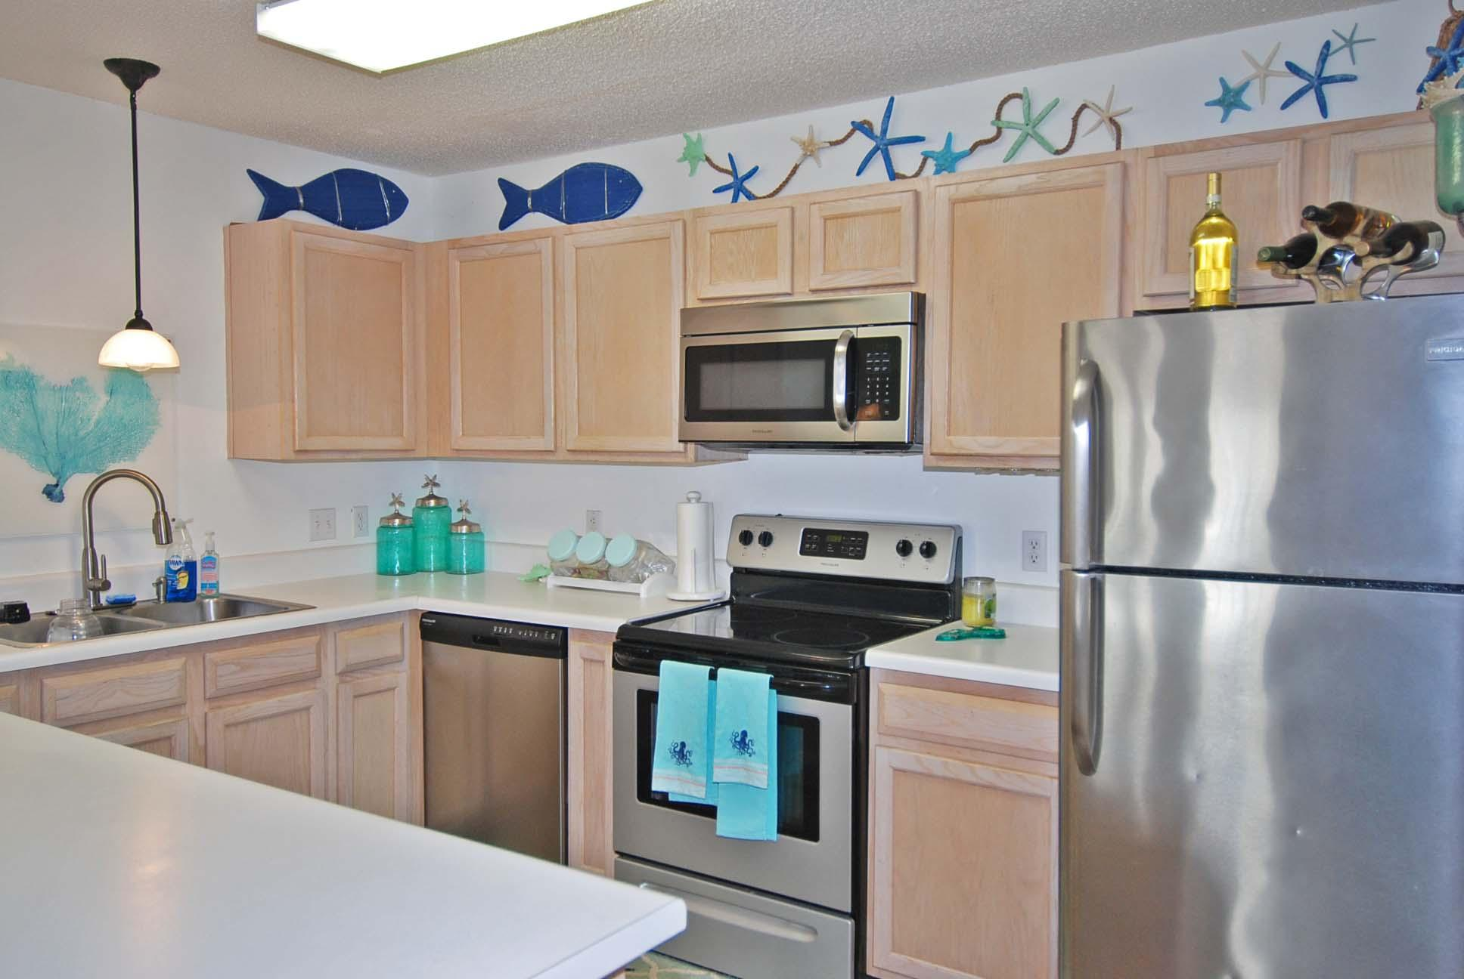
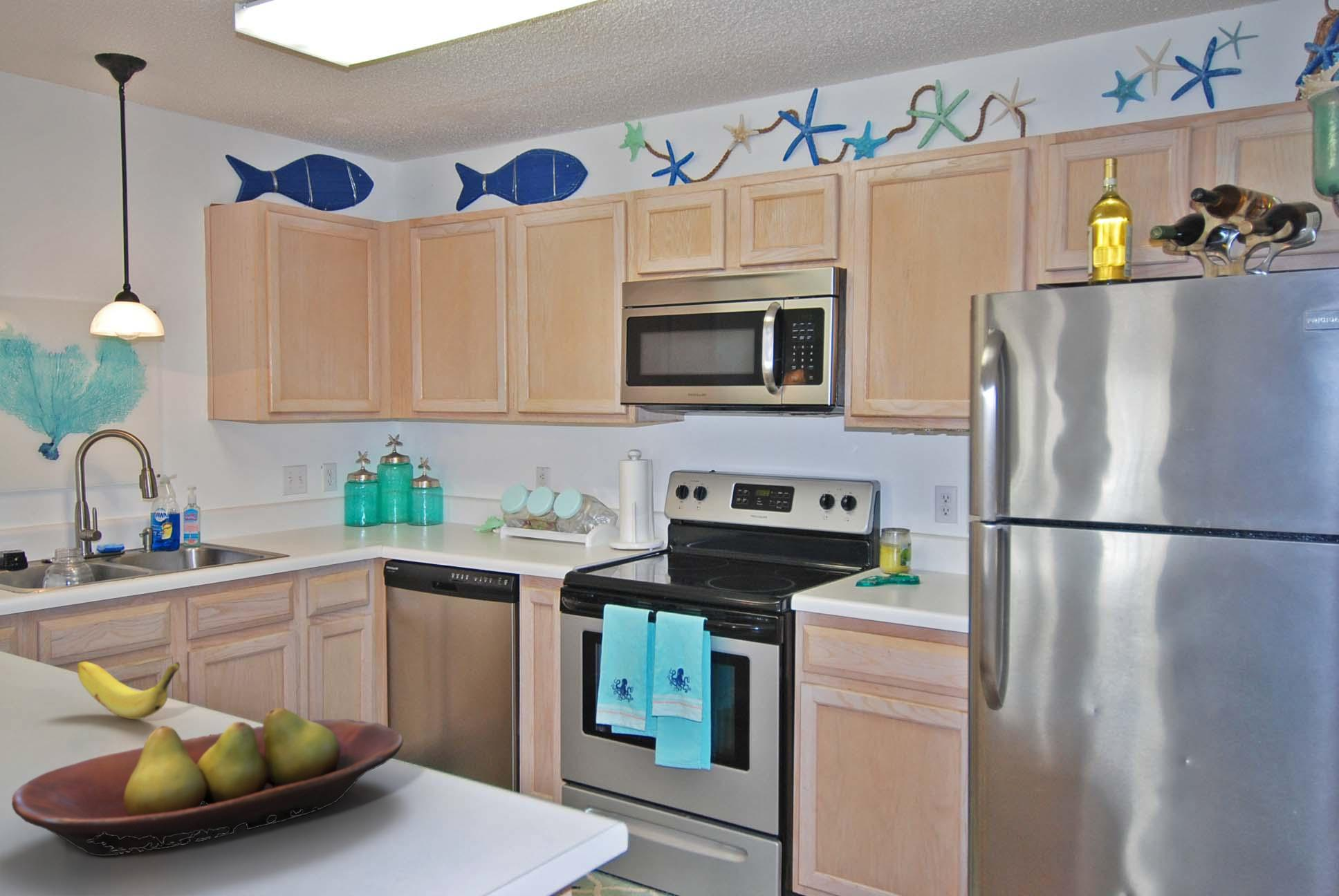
+ fruit bowl [11,707,404,857]
+ banana [76,661,181,720]
